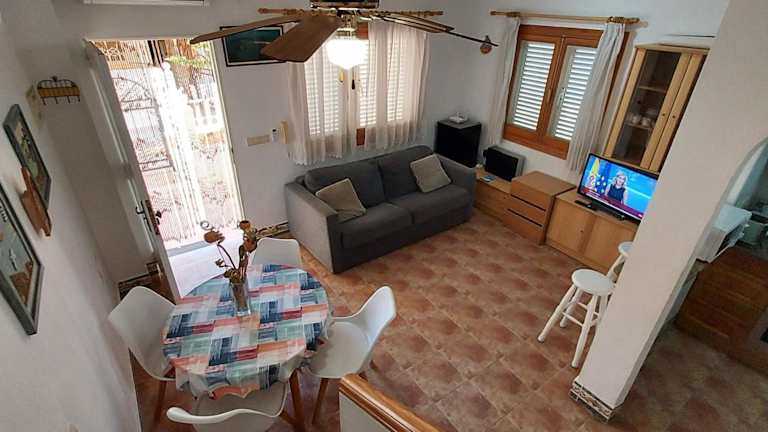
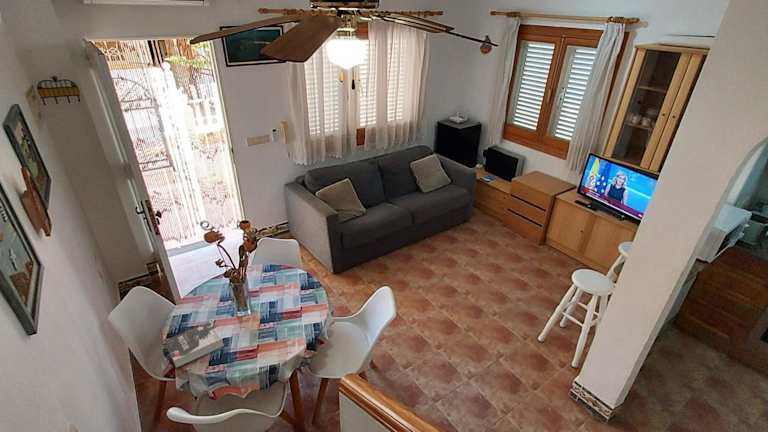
+ book [164,320,225,369]
